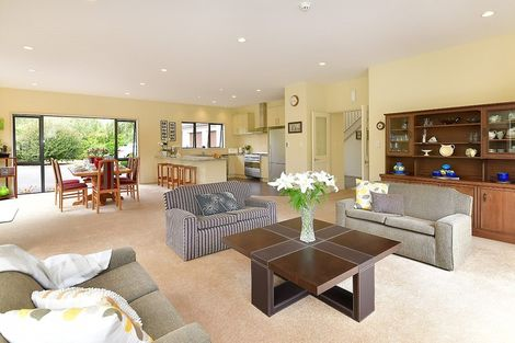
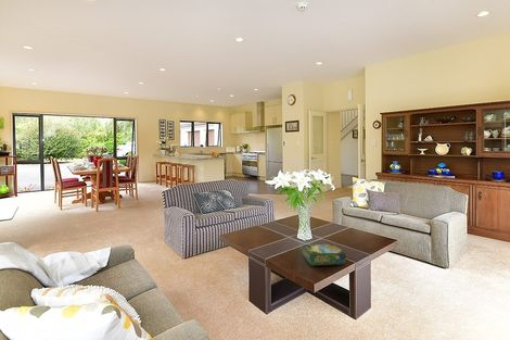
+ board game [302,243,347,267]
